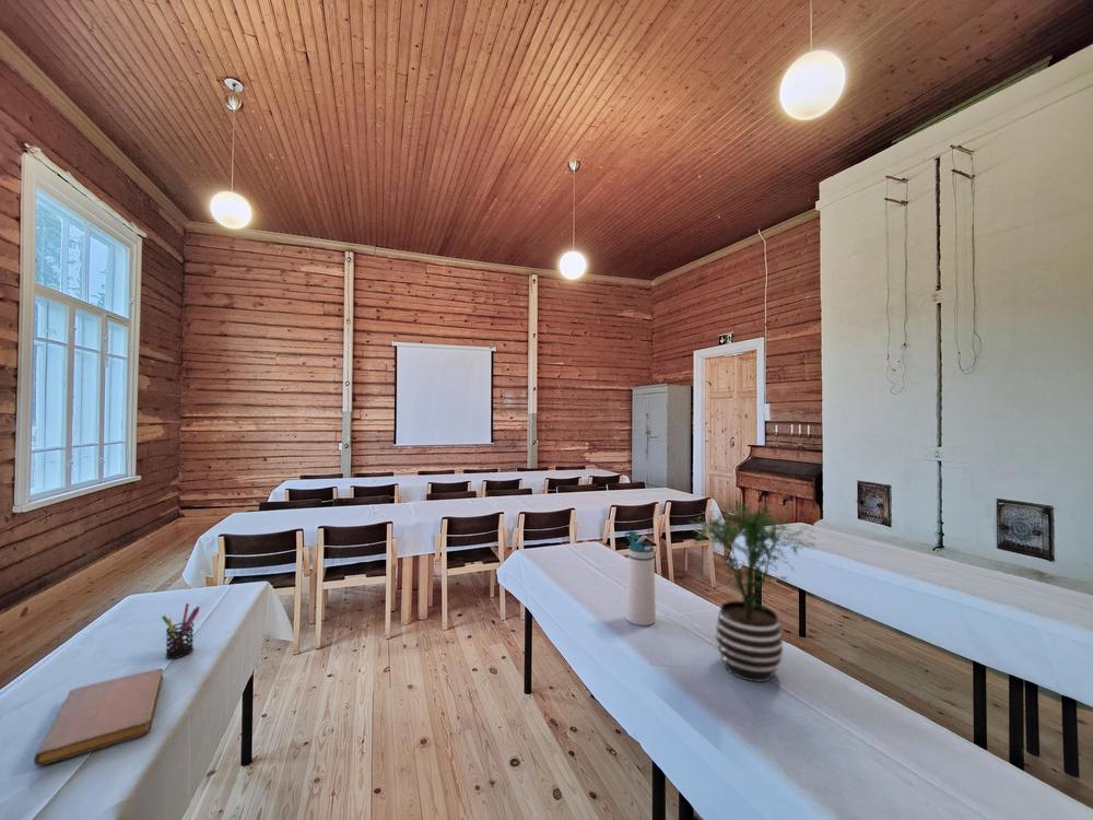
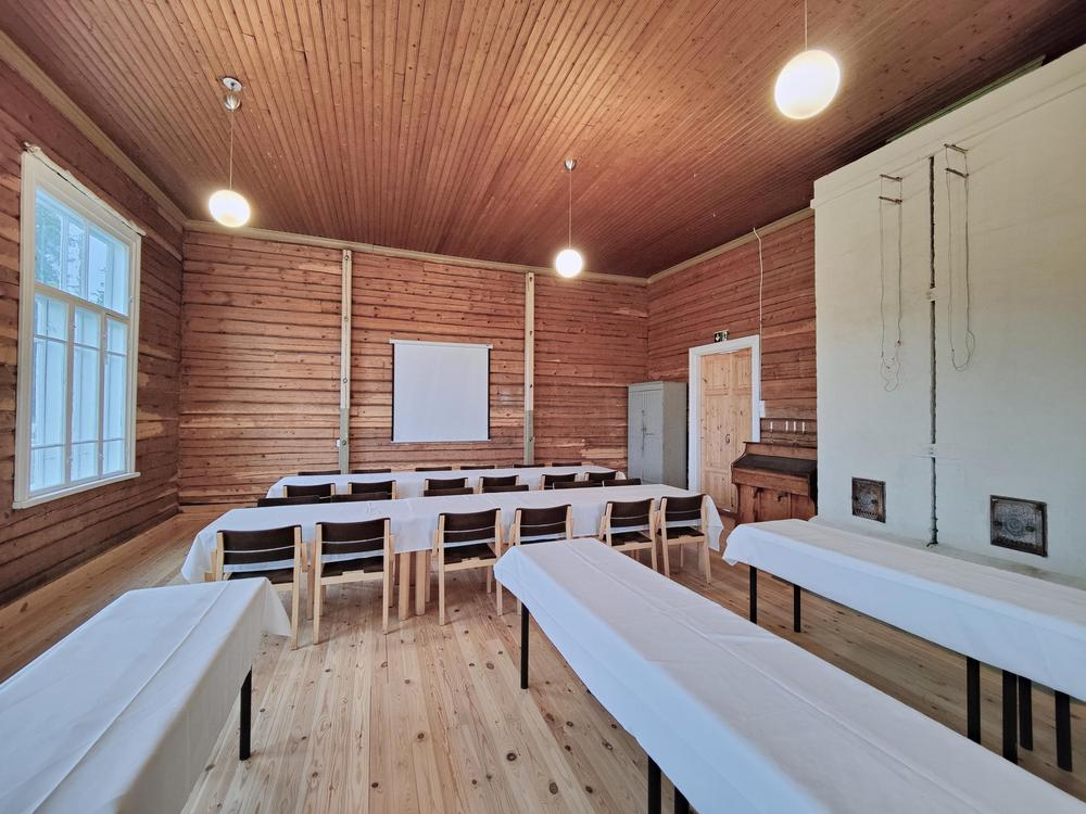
- notebook [33,668,164,768]
- potted plant [686,499,816,683]
- water bottle [623,530,657,626]
- pen holder [161,602,201,659]
